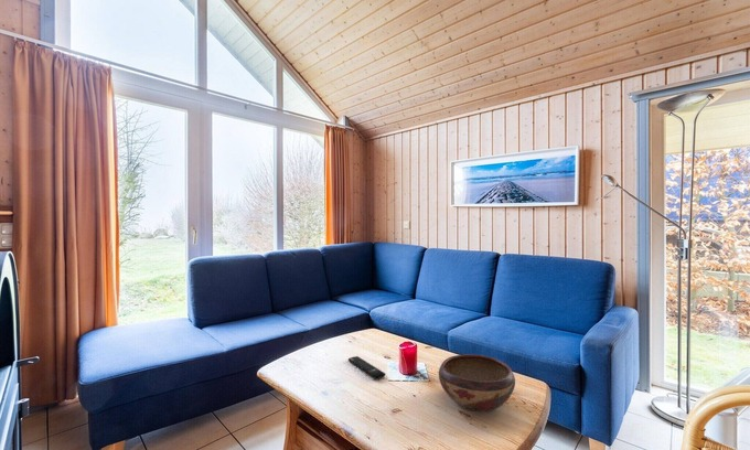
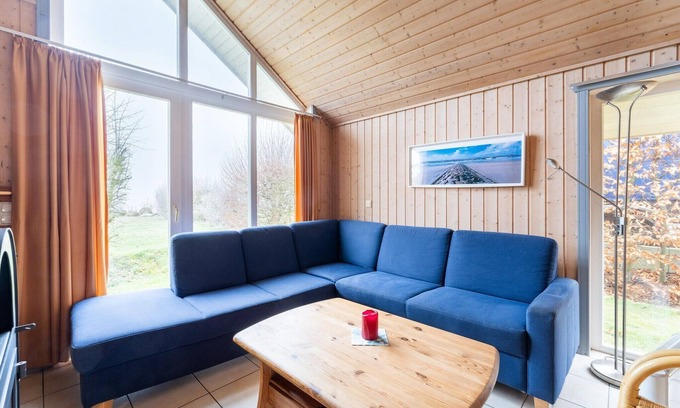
- decorative bowl [438,353,516,413]
- remote control [347,355,386,379]
